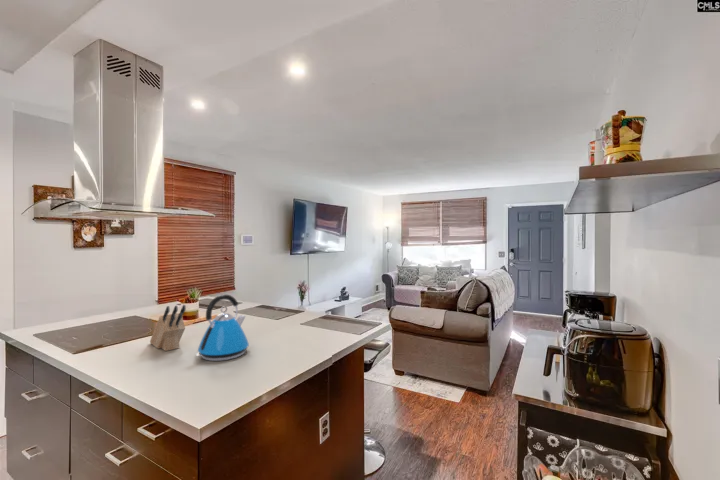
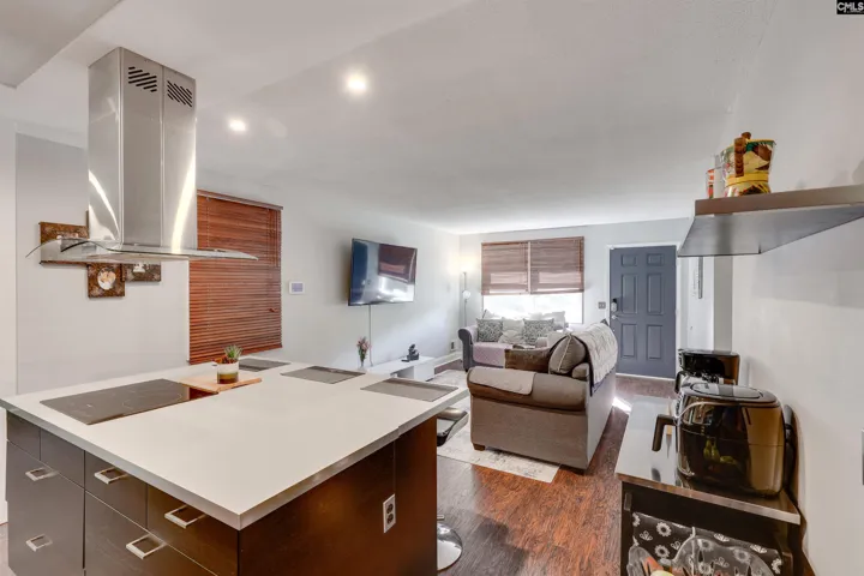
- knife block [149,304,187,352]
- kettle [195,293,250,362]
